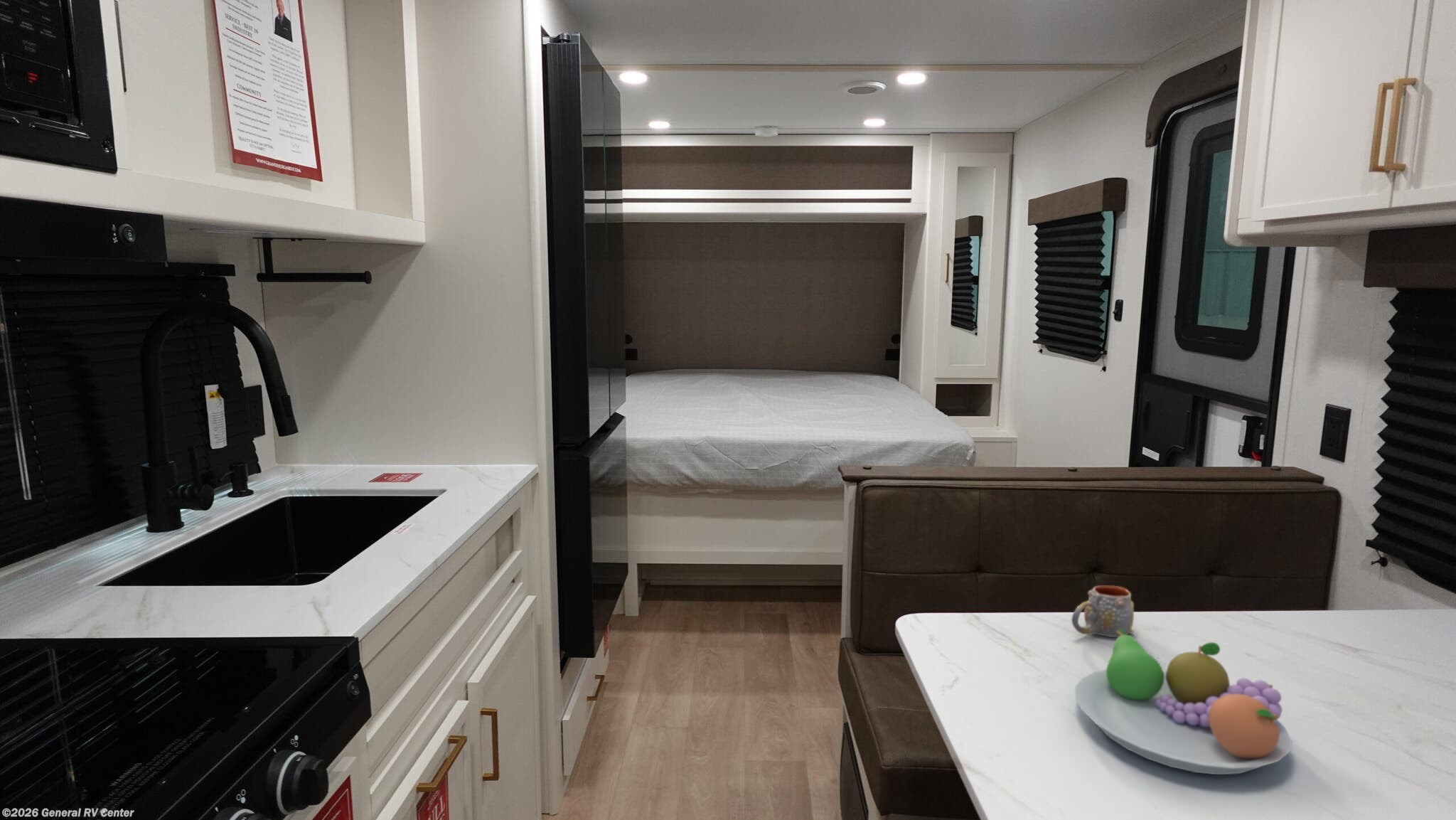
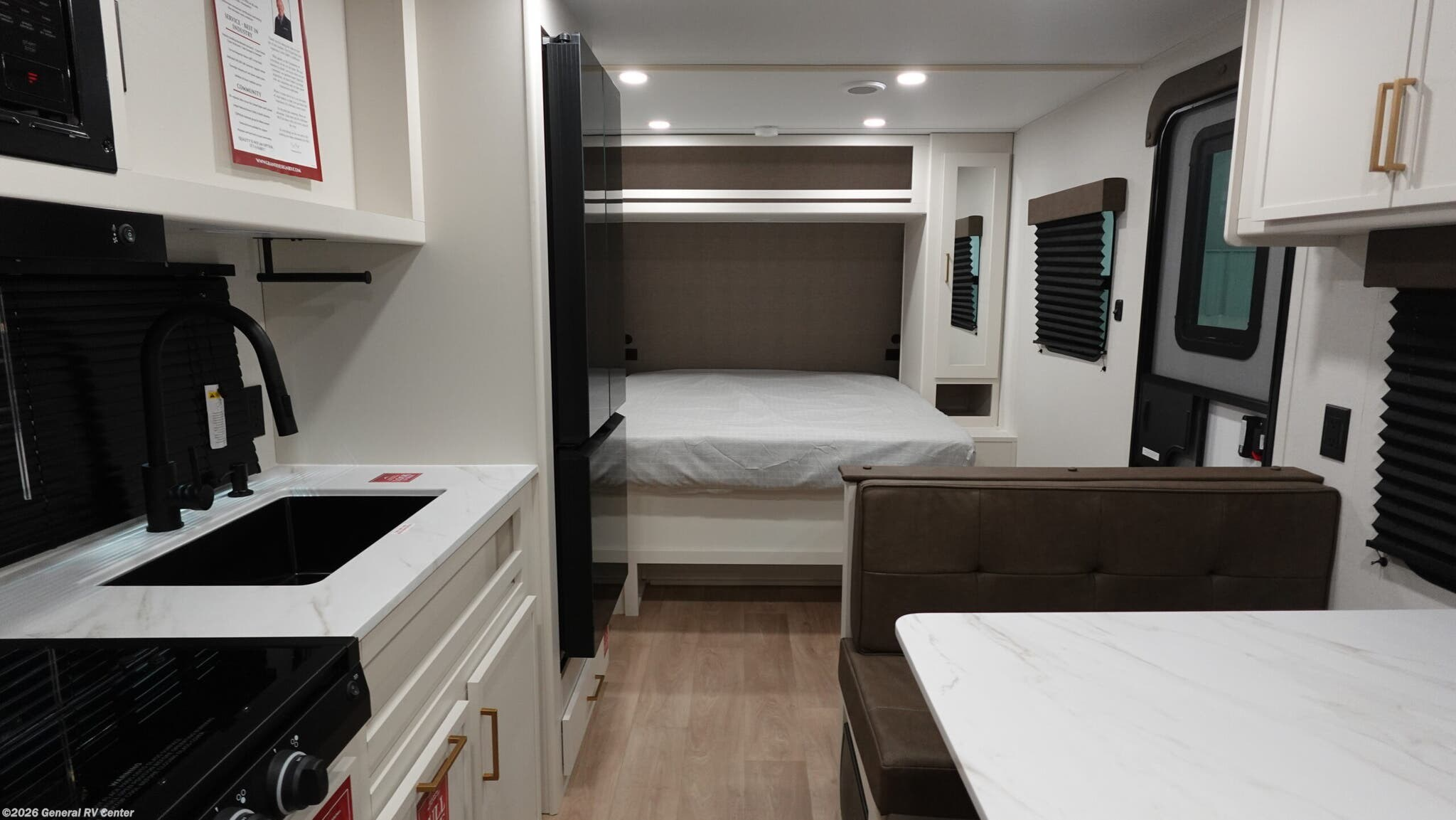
- mug [1071,585,1135,638]
- fruit bowl [1074,629,1292,775]
